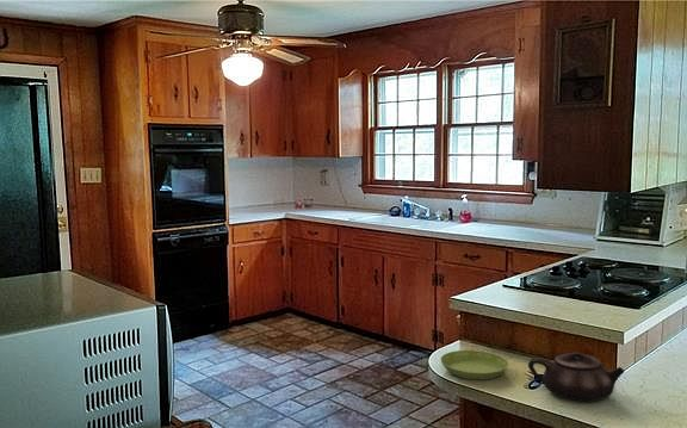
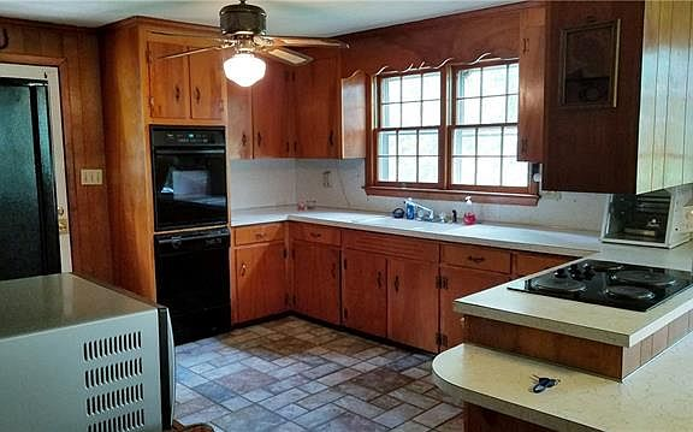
- teapot [527,352,625,404]
- saucer [439,349,509,380]
